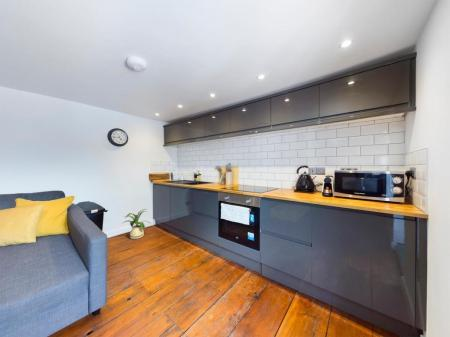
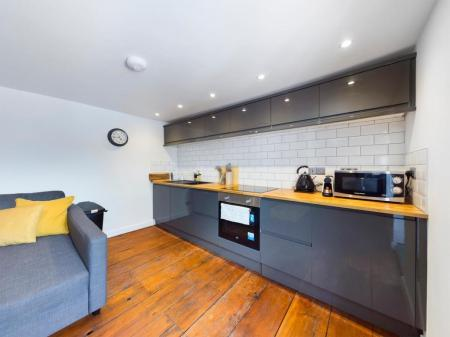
- house plant [122,208,151,240]
